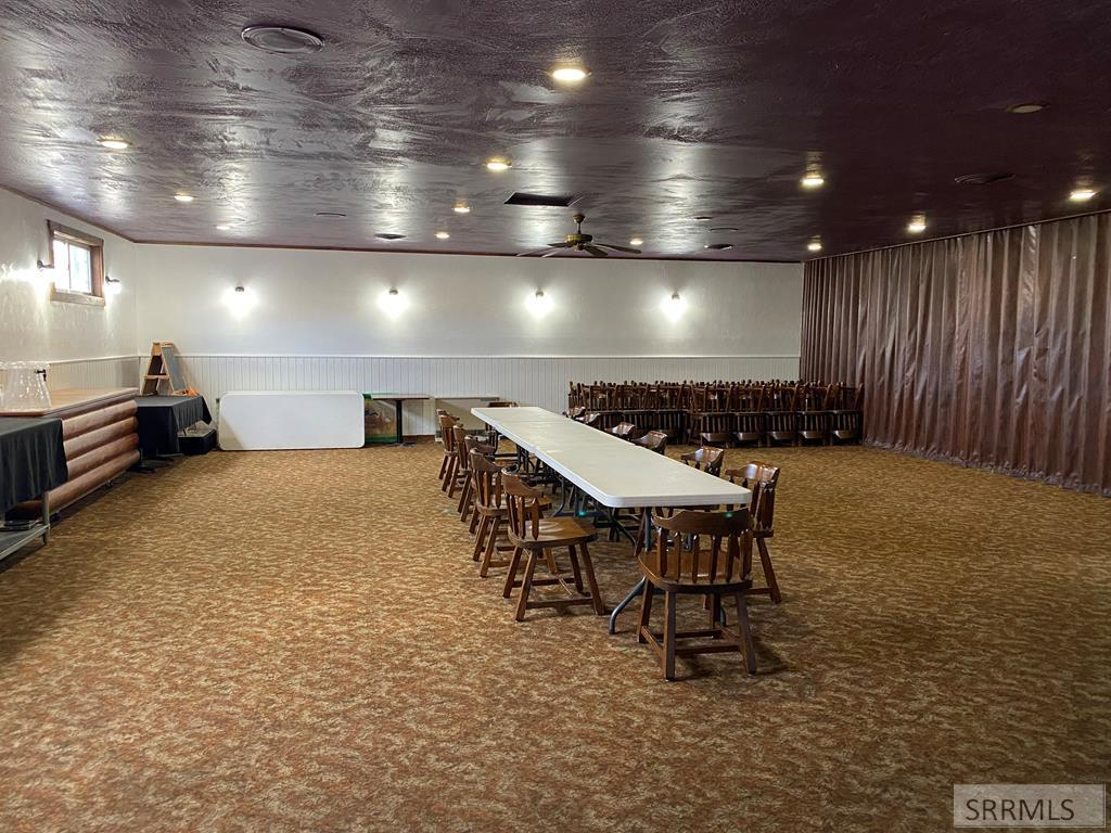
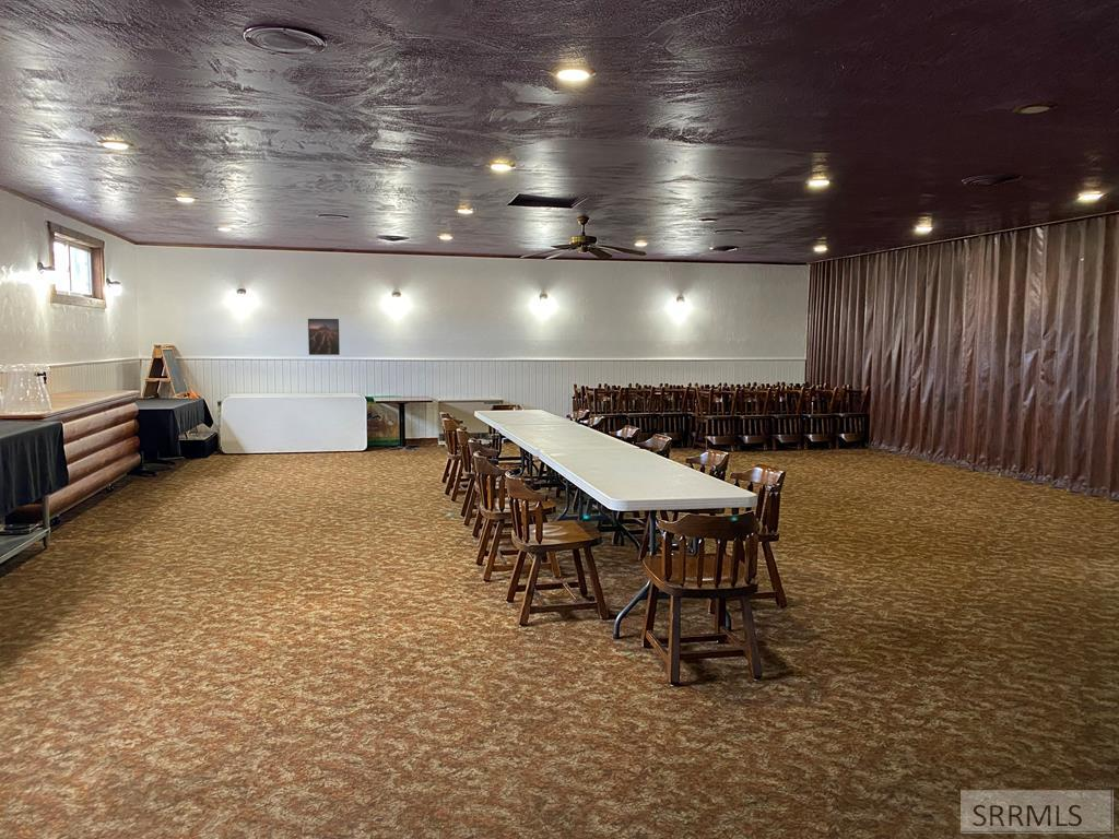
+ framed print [307,318,341,356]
